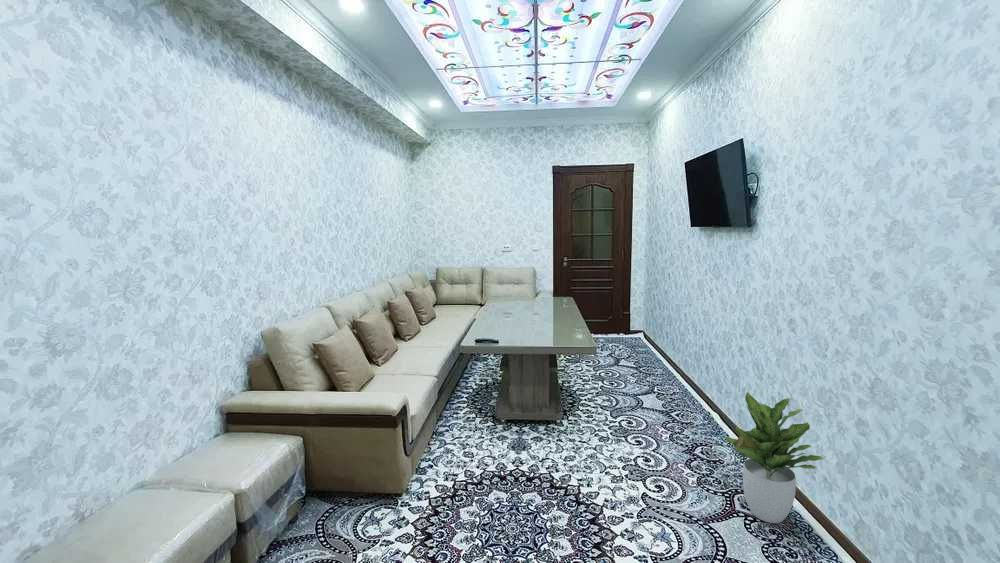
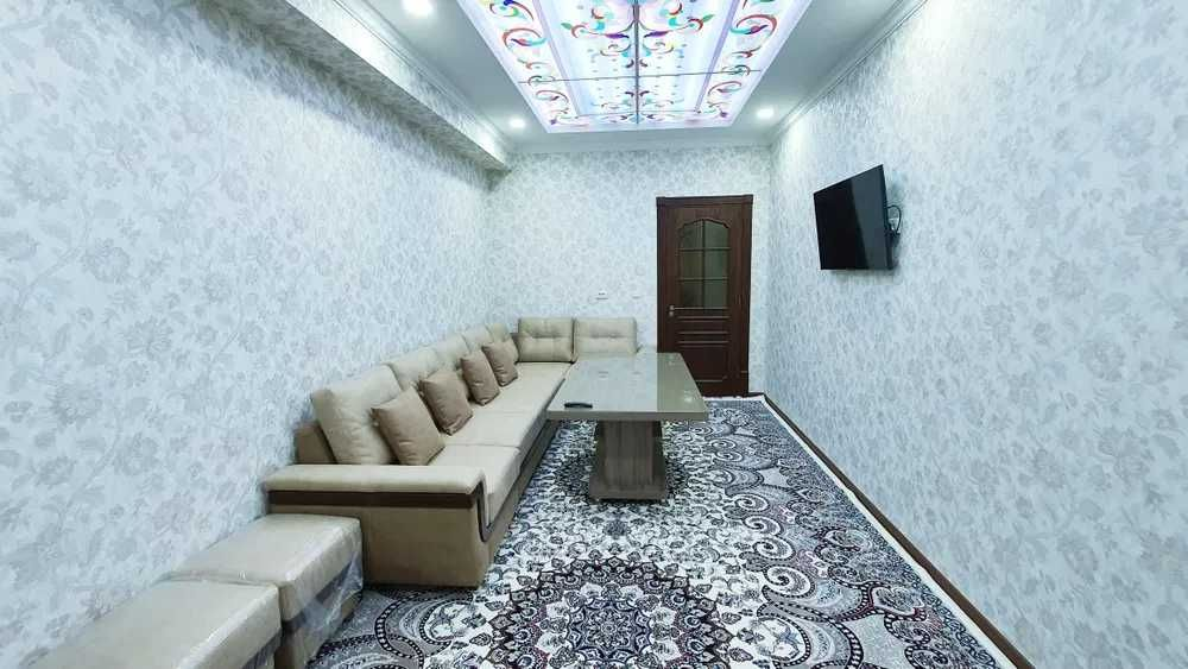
- potted plant [723,391,824,524]
